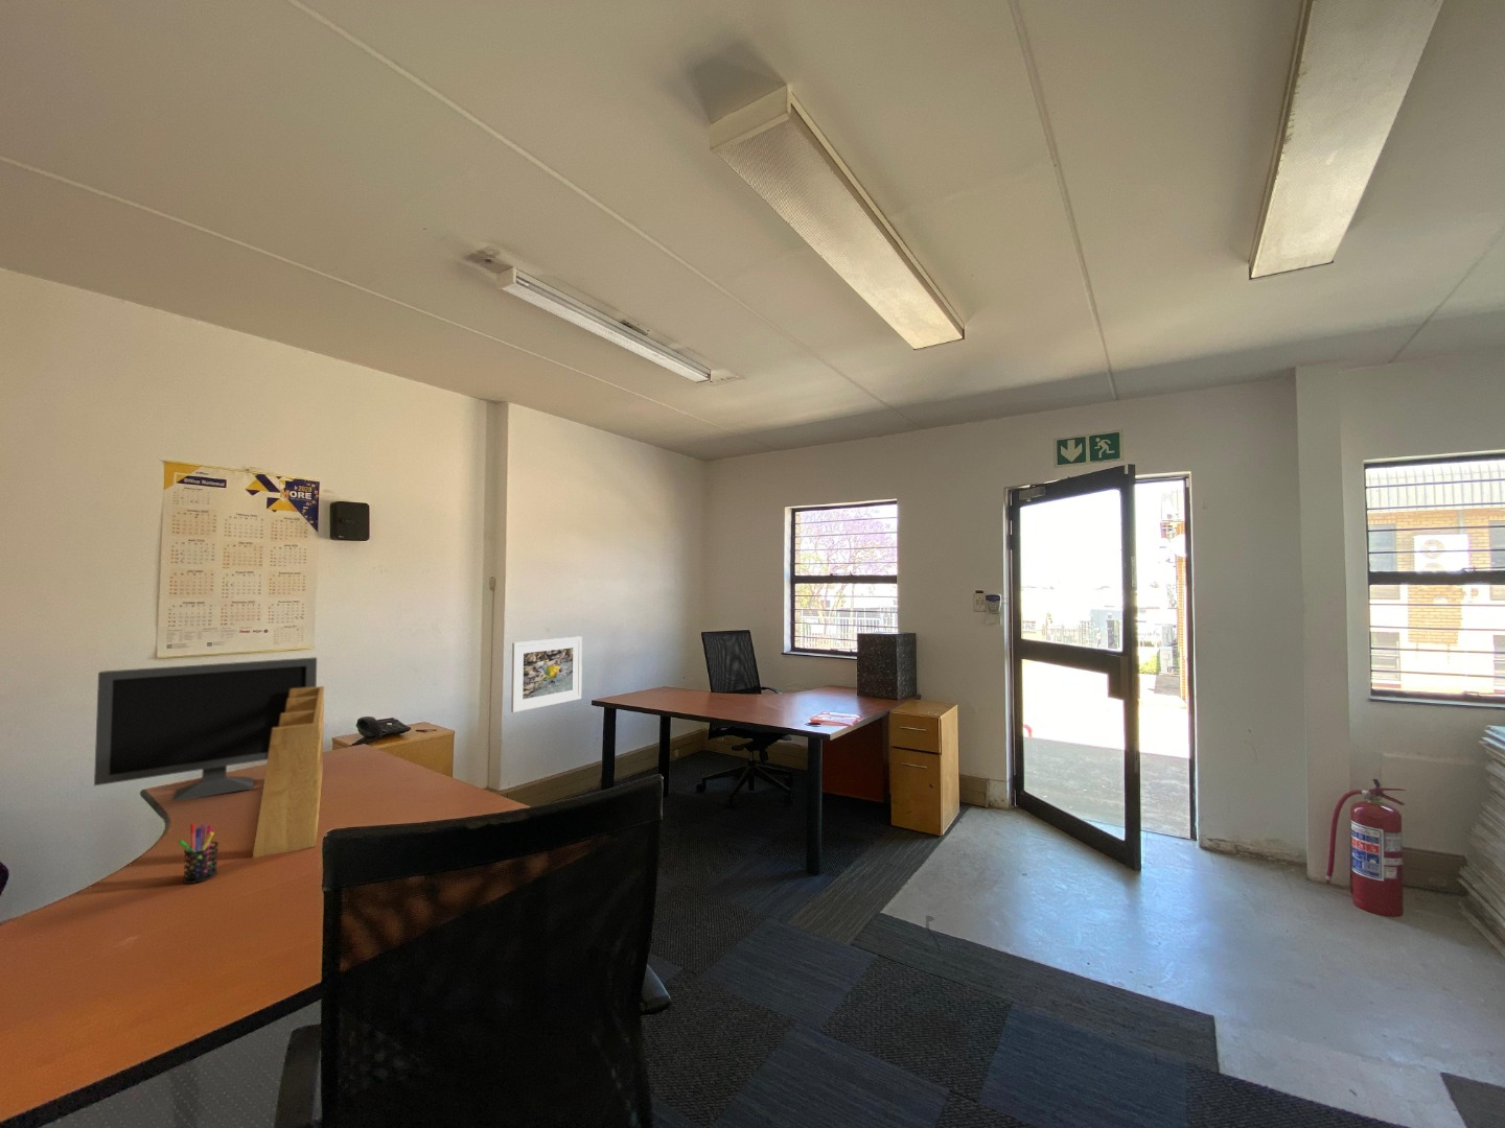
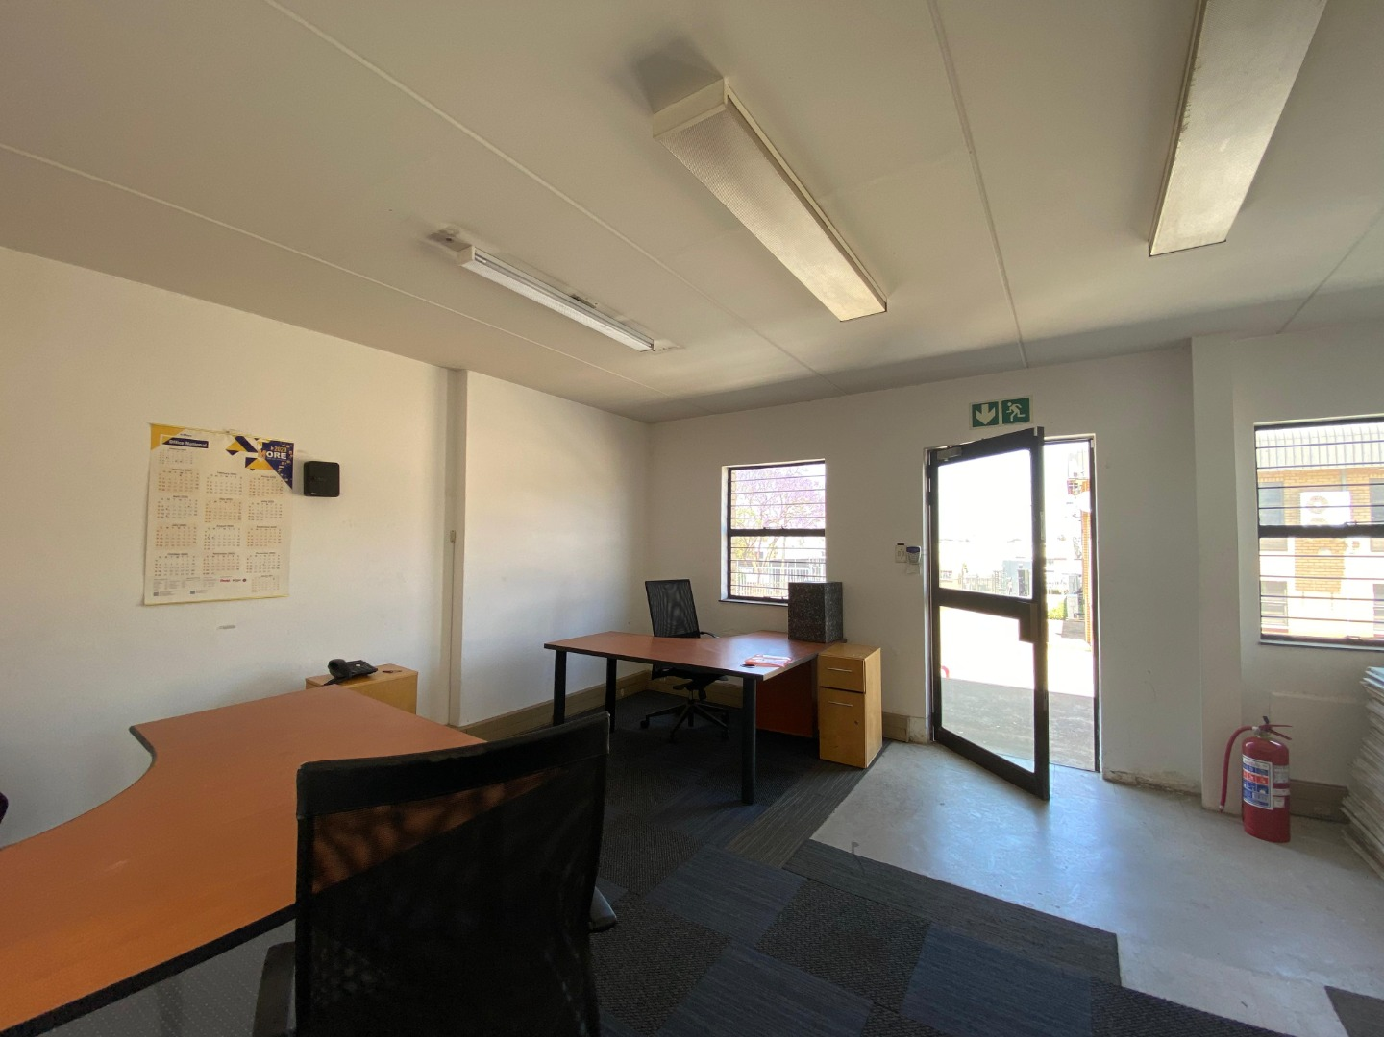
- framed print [510,635,583,713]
- monitor [92,656,318,802]
- pen holder [177,822,219,885]
- desk organizer [252,685,325,859]
